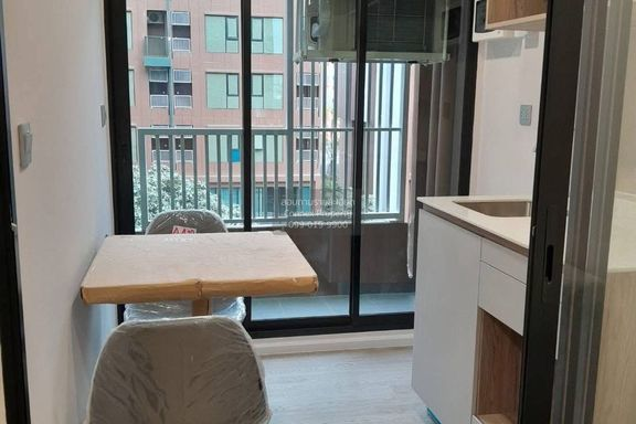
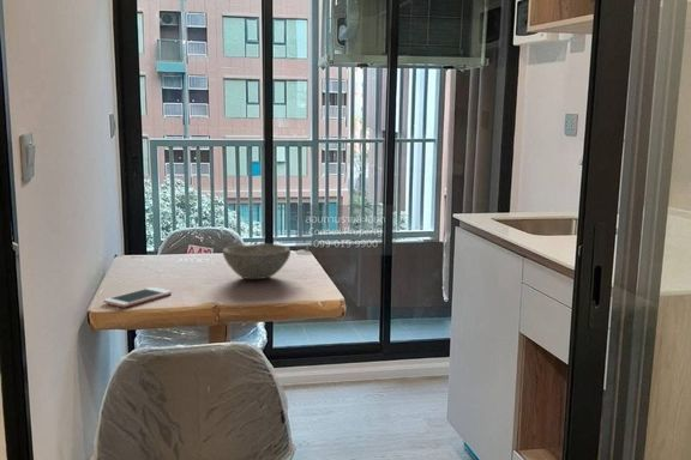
+ bowl [222,242,292,280]
+ cell phone [102,286,173,308]
